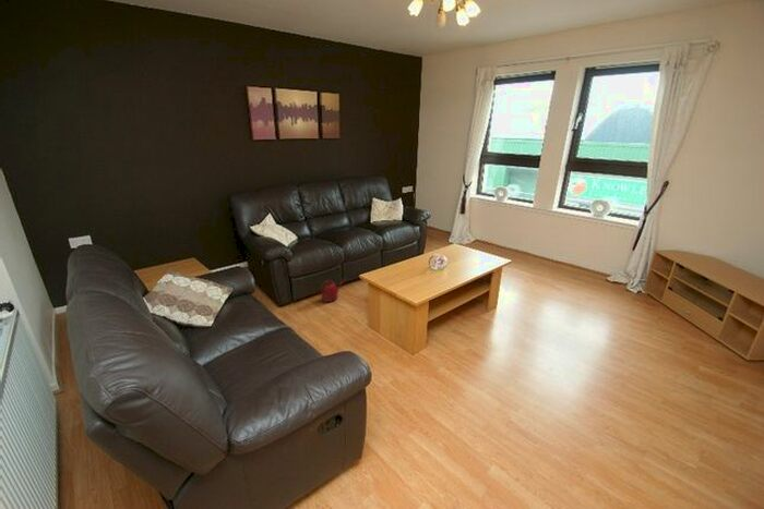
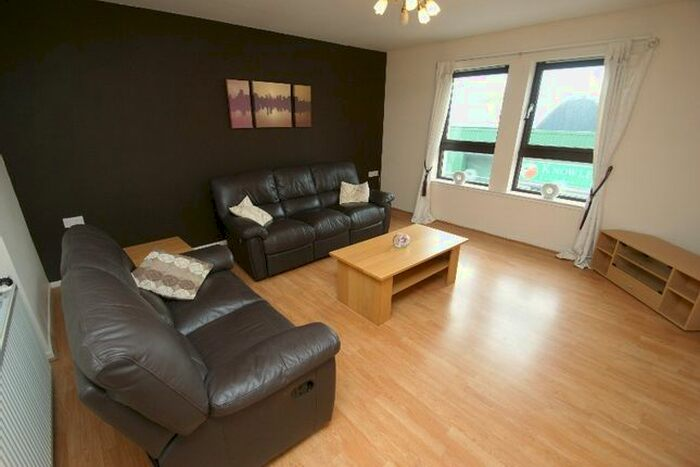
- watering can [320,278,347,303]
